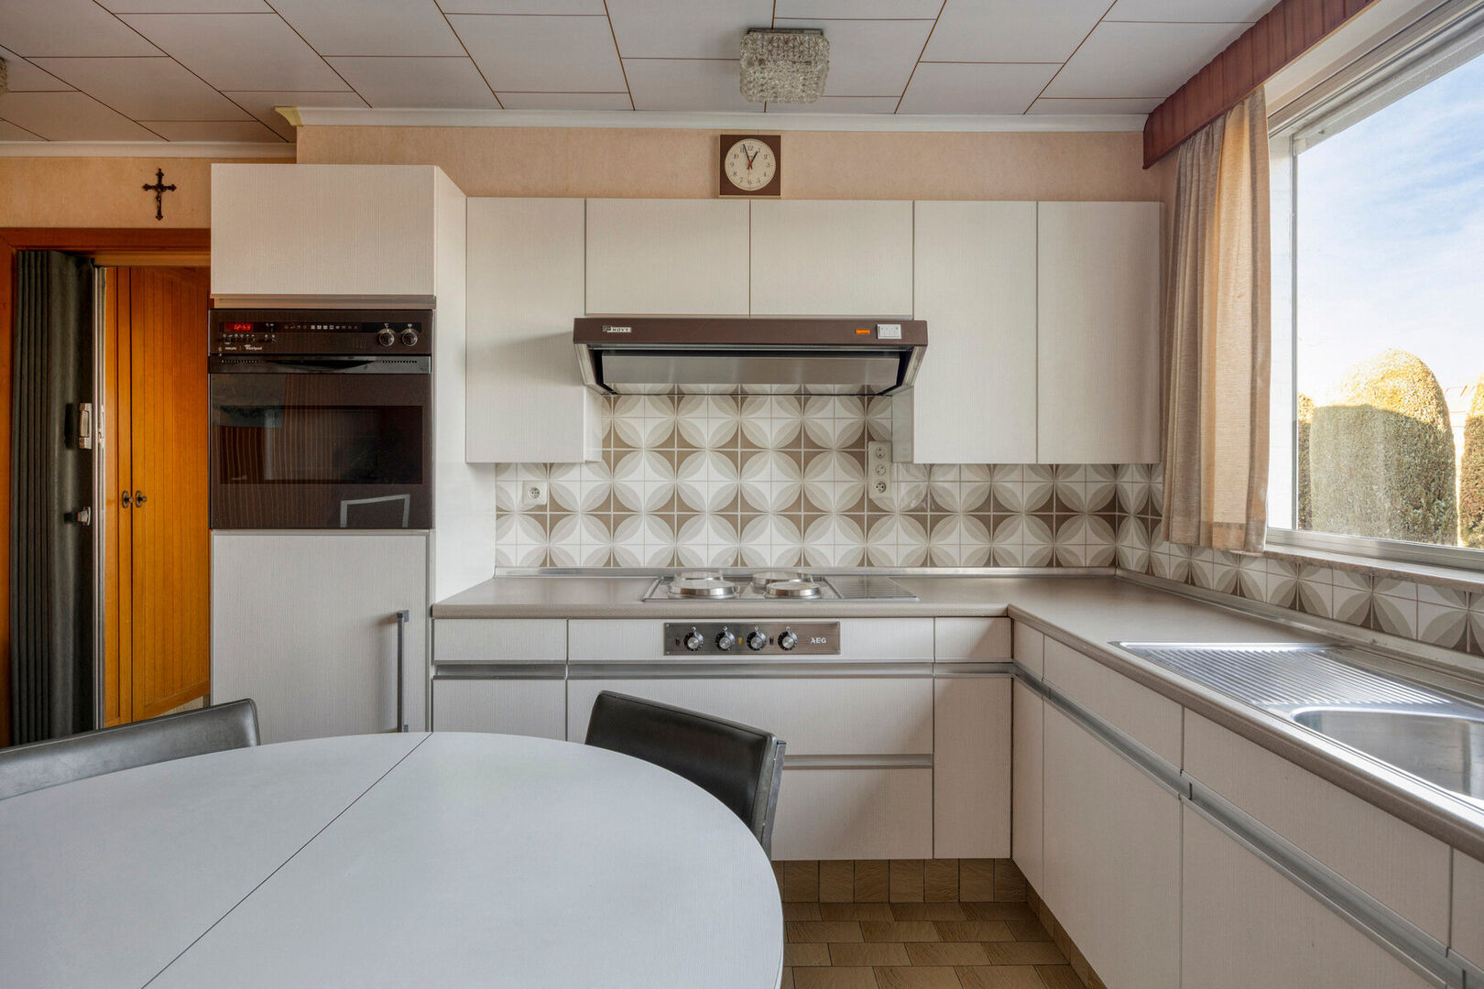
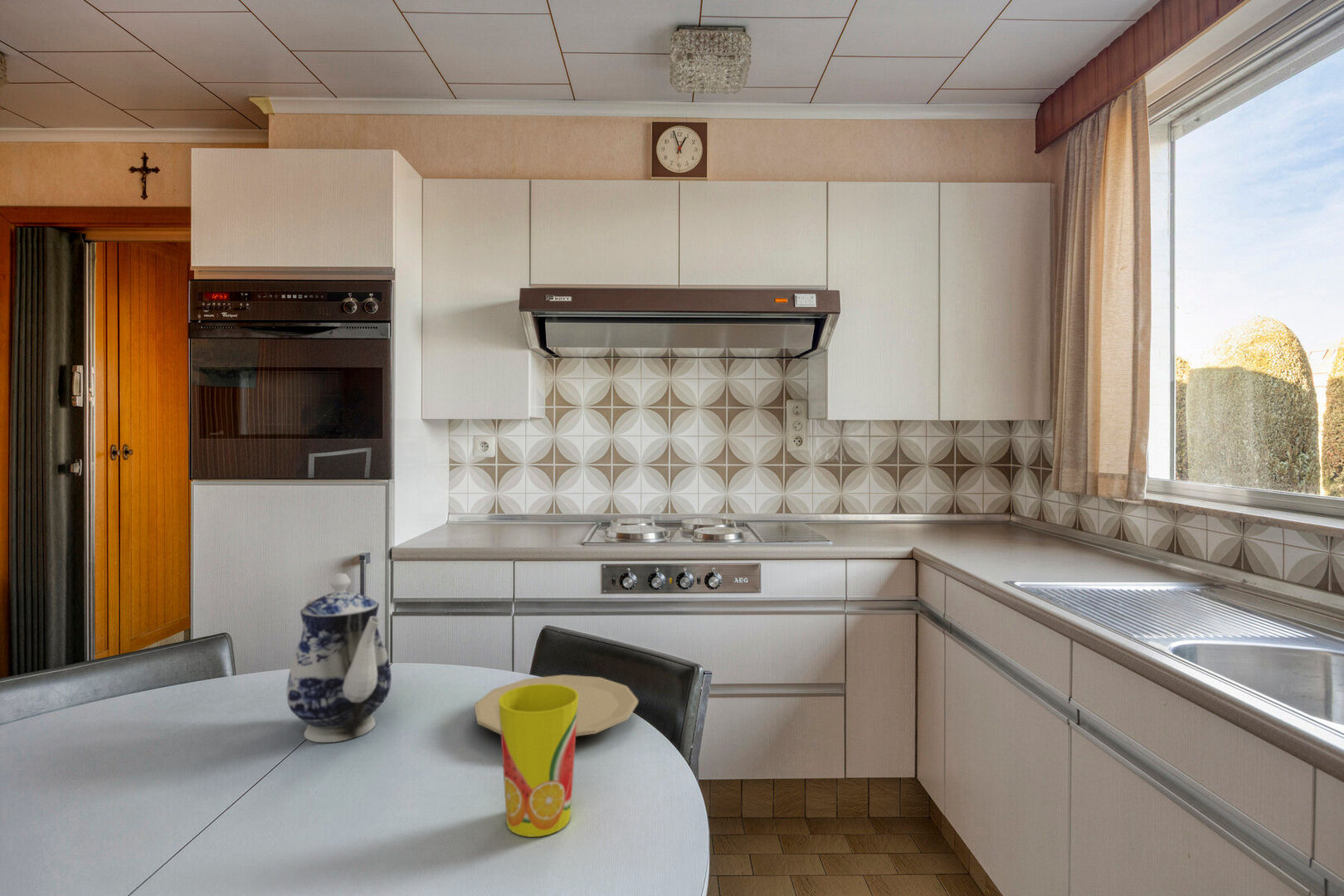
+ cup [499,684,579,838]
+ teapot [286,572,392,743]
+ plate [474,674,639,737]
